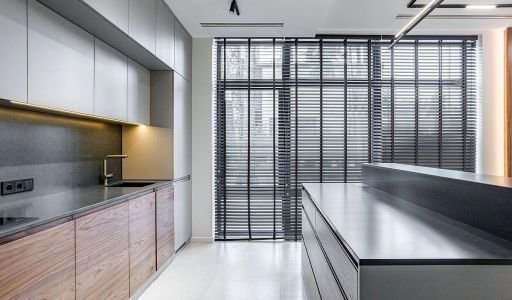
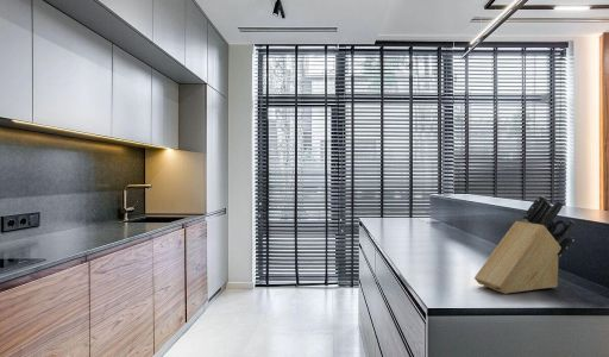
+ knife block [473,195,577,295]
